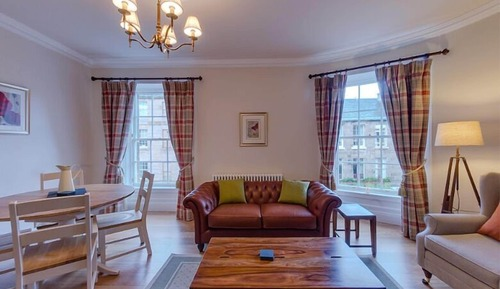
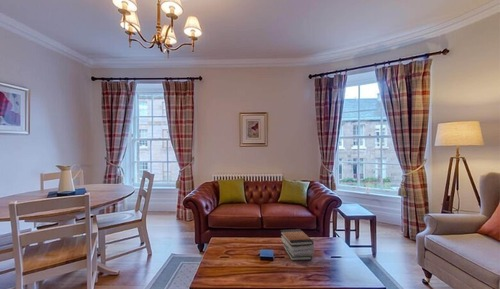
+ book stack [279,228,315,262]
